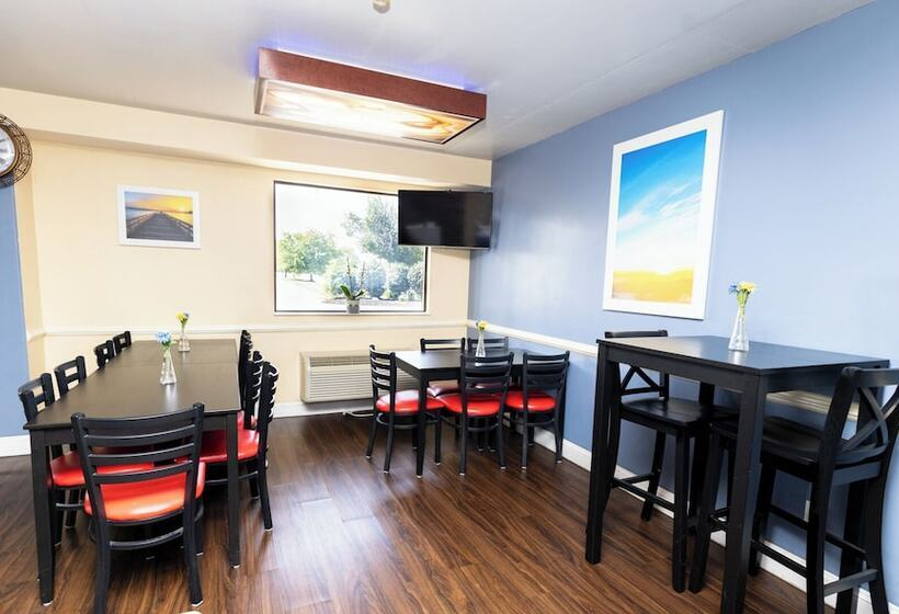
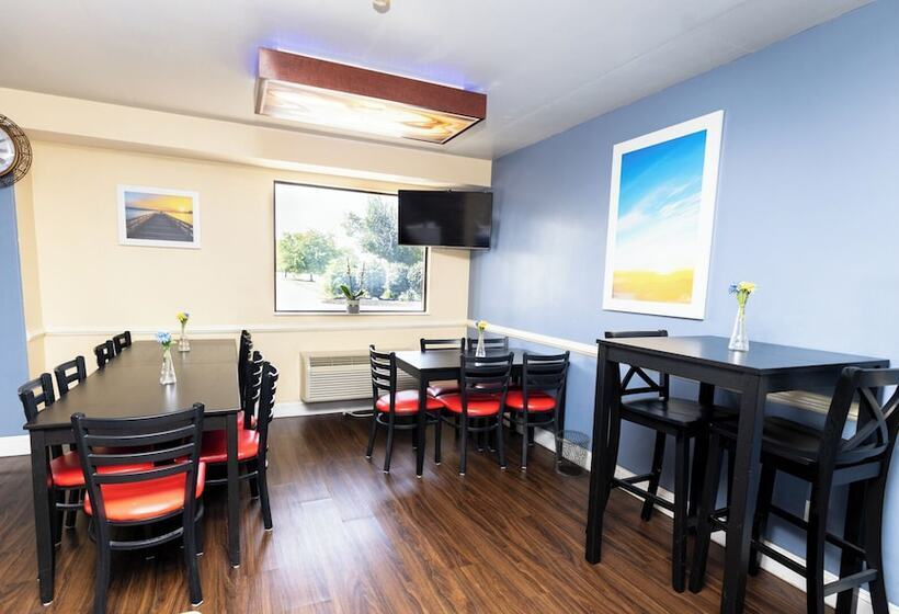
+ waste bin [554,429,592,479]
